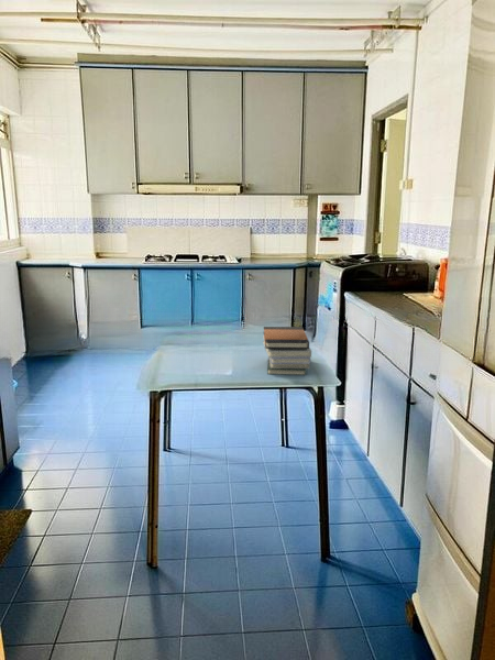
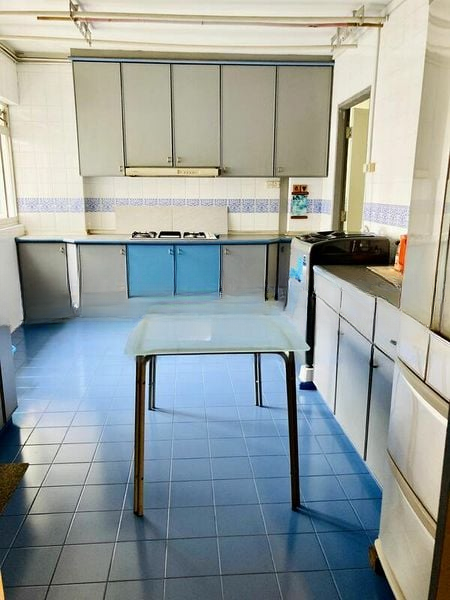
- book stack [262,326,312,376]
